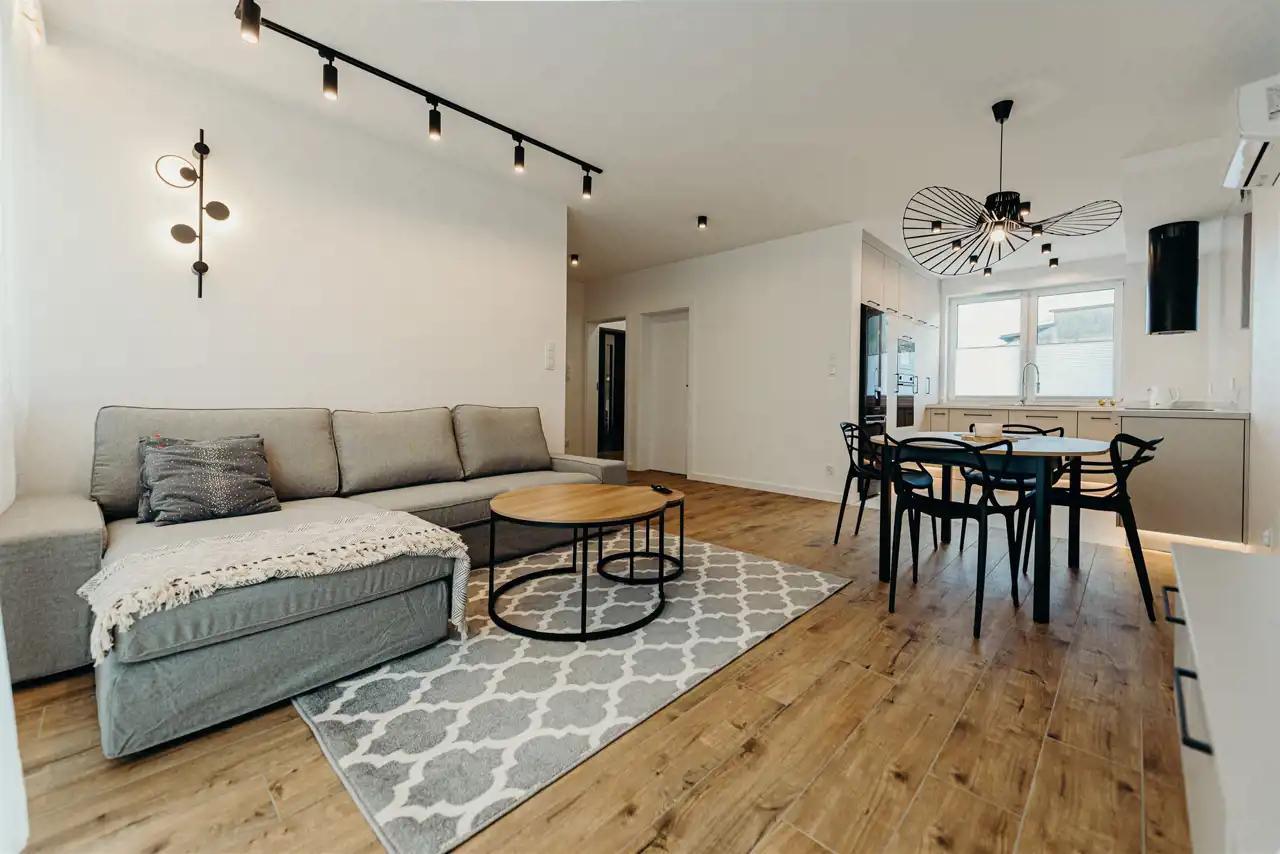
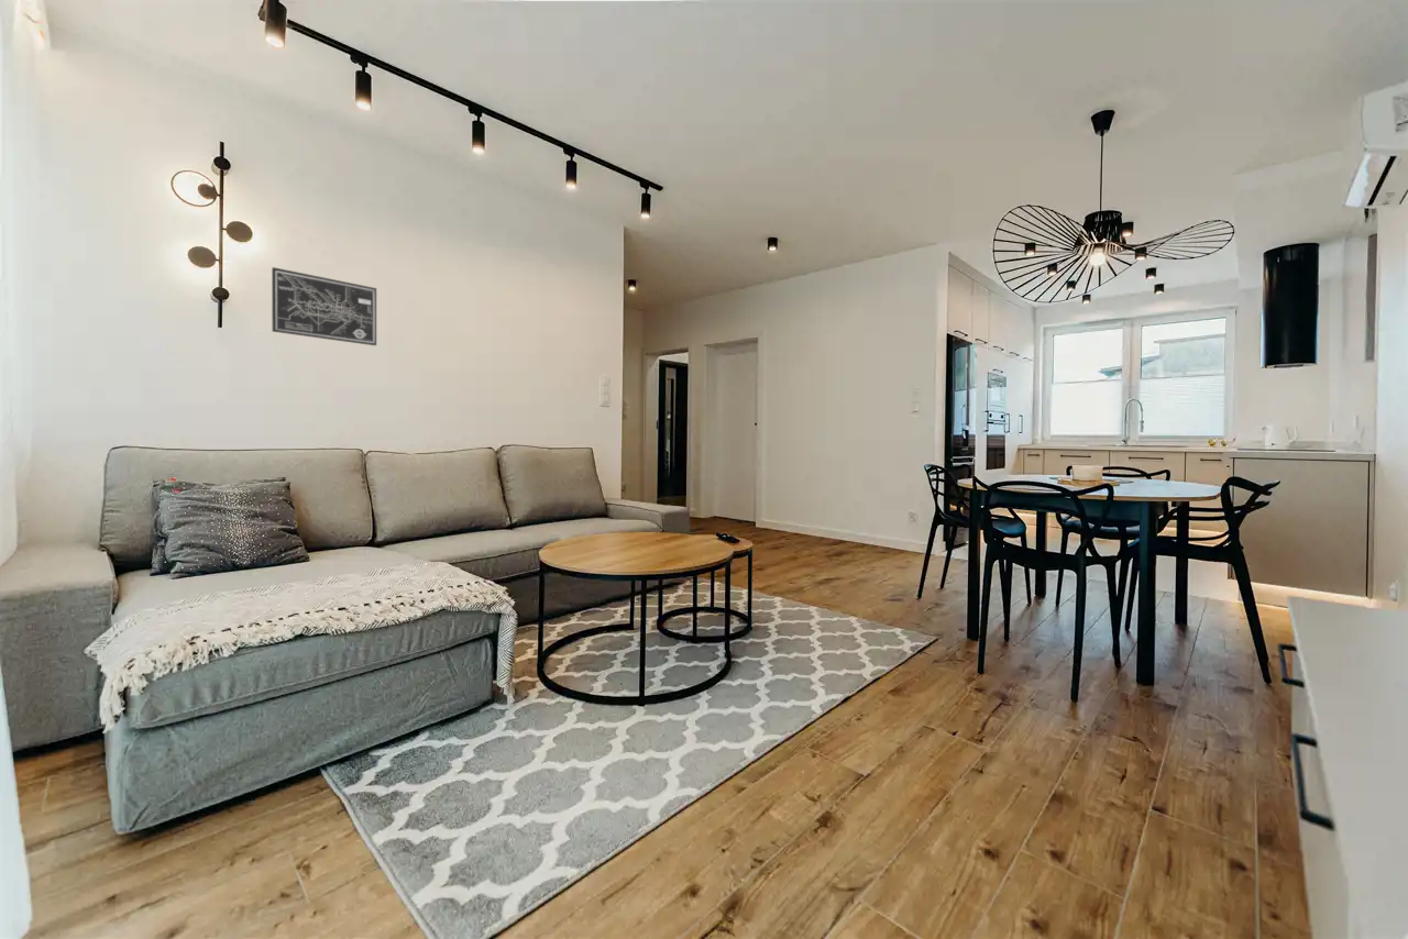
+ wall art [271,266,377,346]
